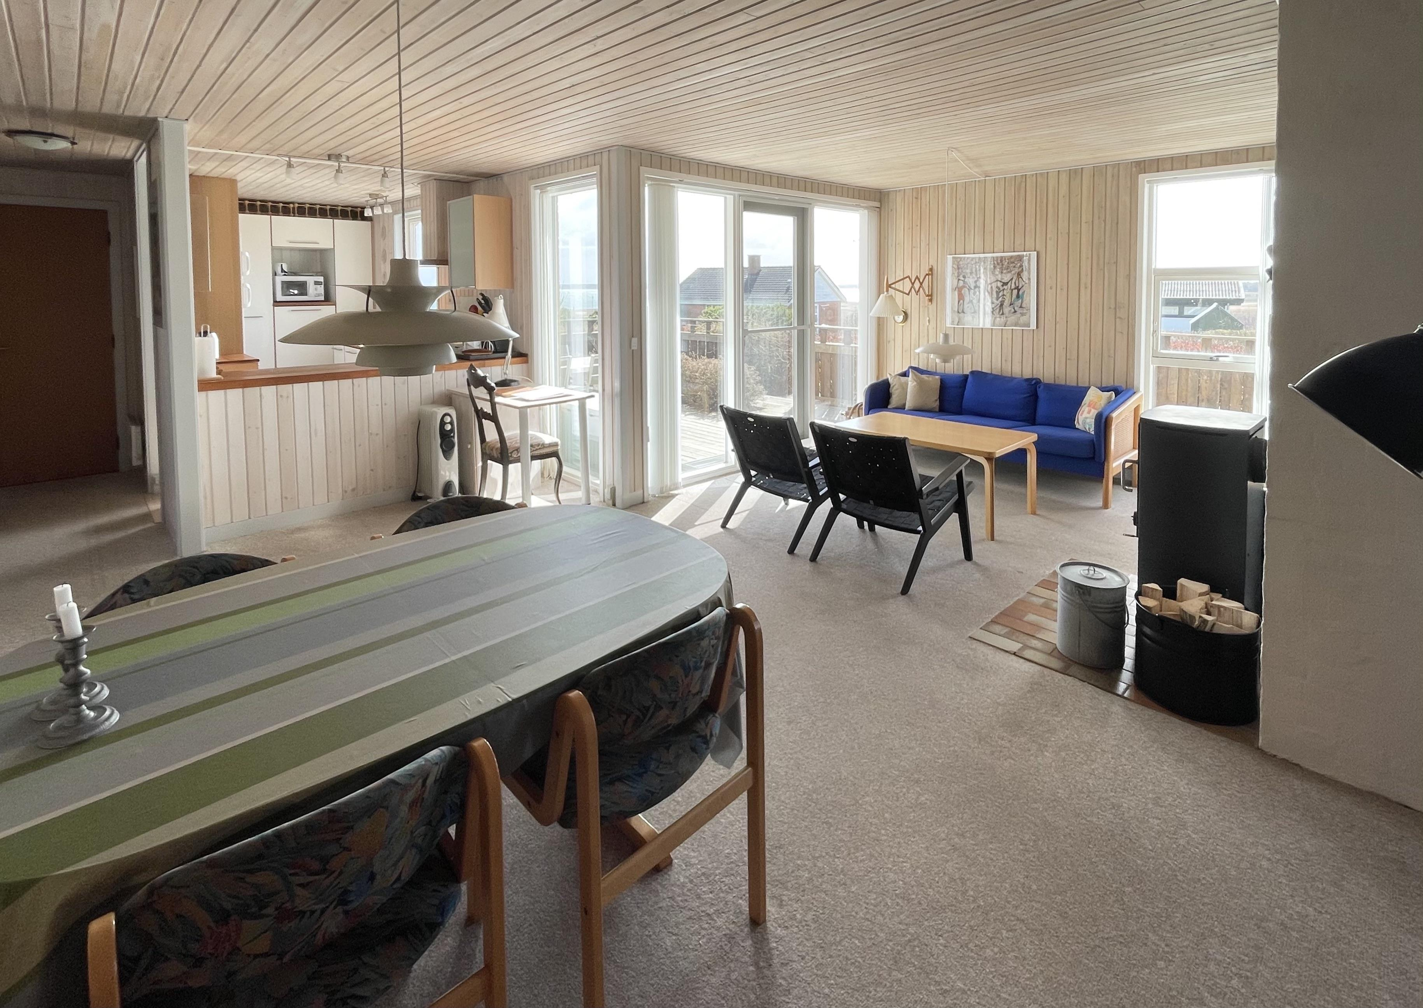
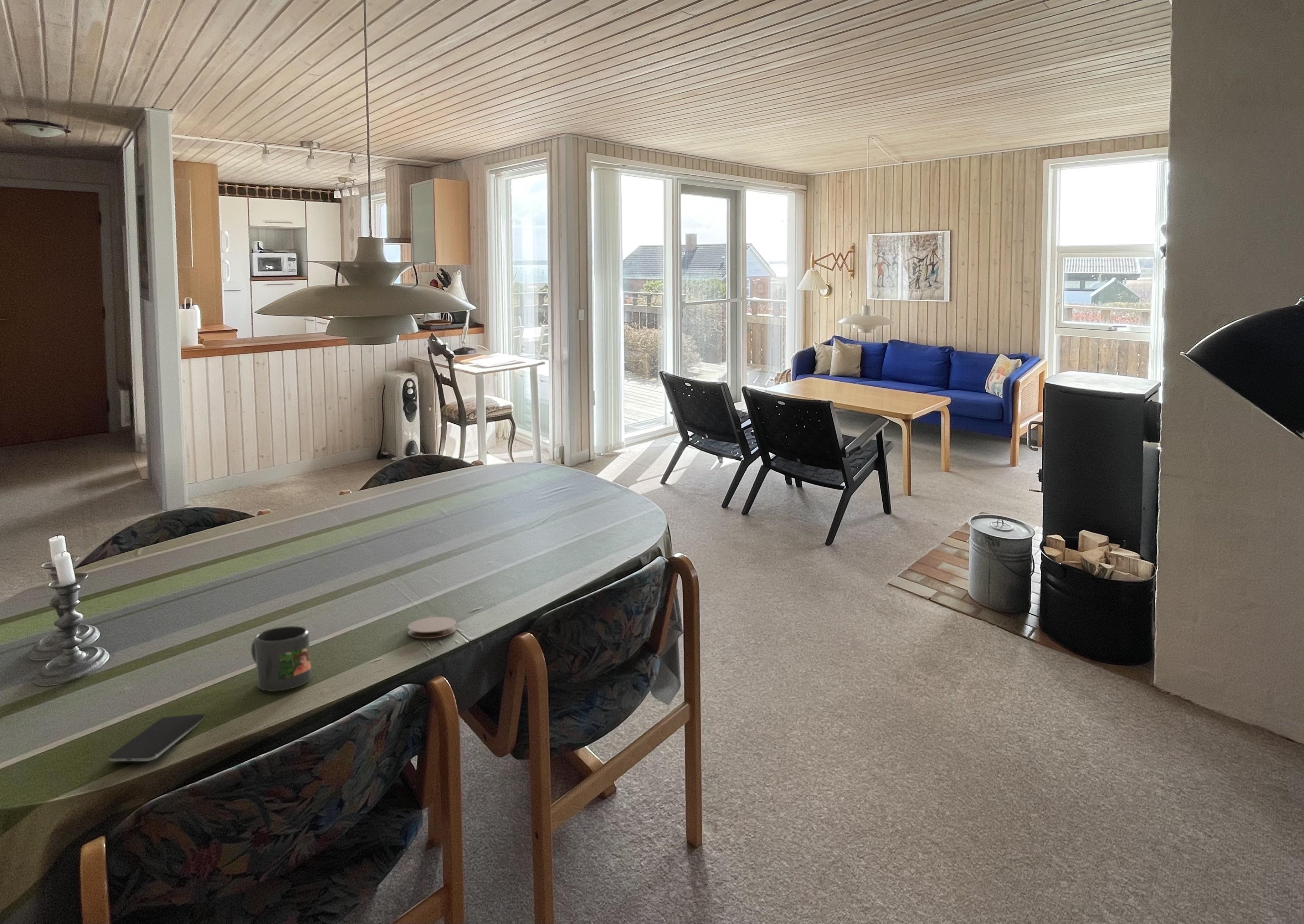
+ smartphone [108,714,206,762]
+ coaster [407,616,457,639]
+ mug [251,626,312,691]
